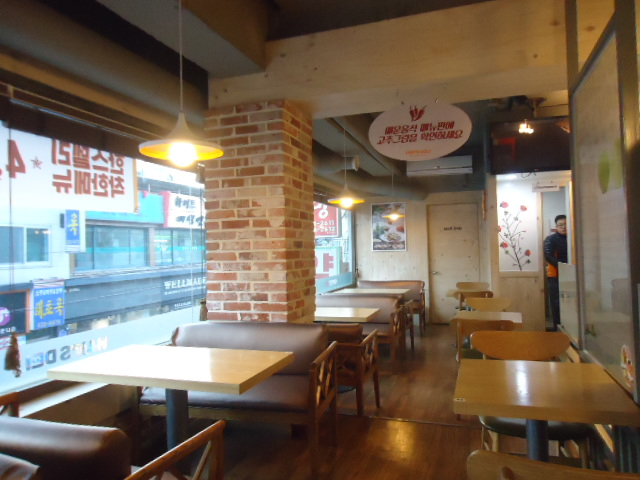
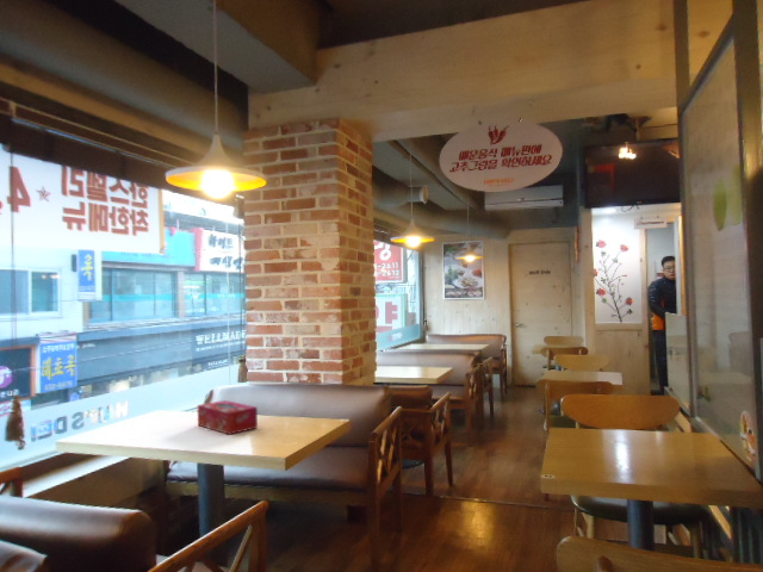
+ tissue box [197,399,259,436]
